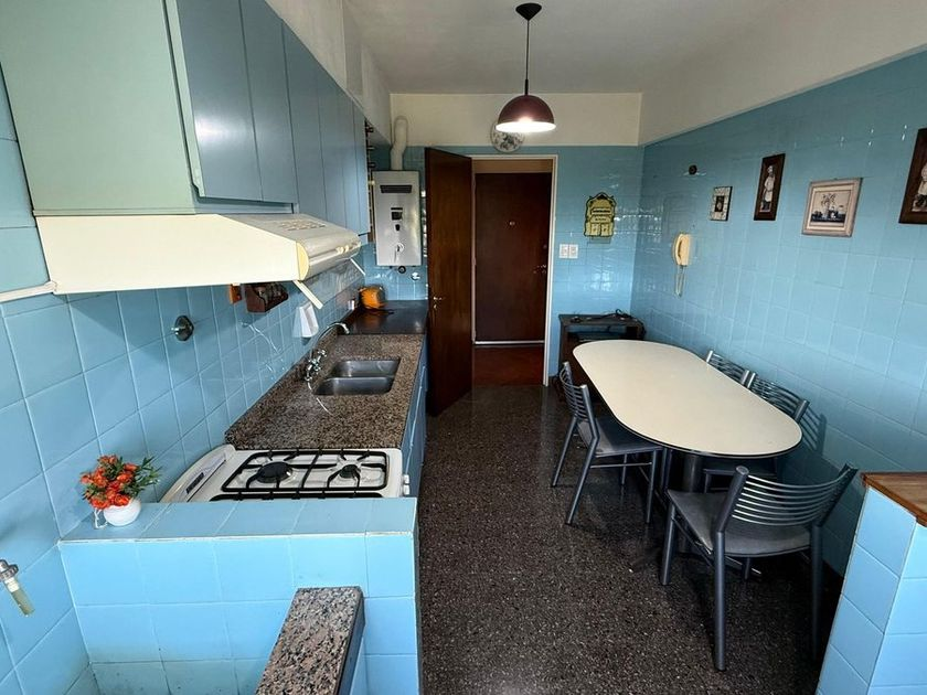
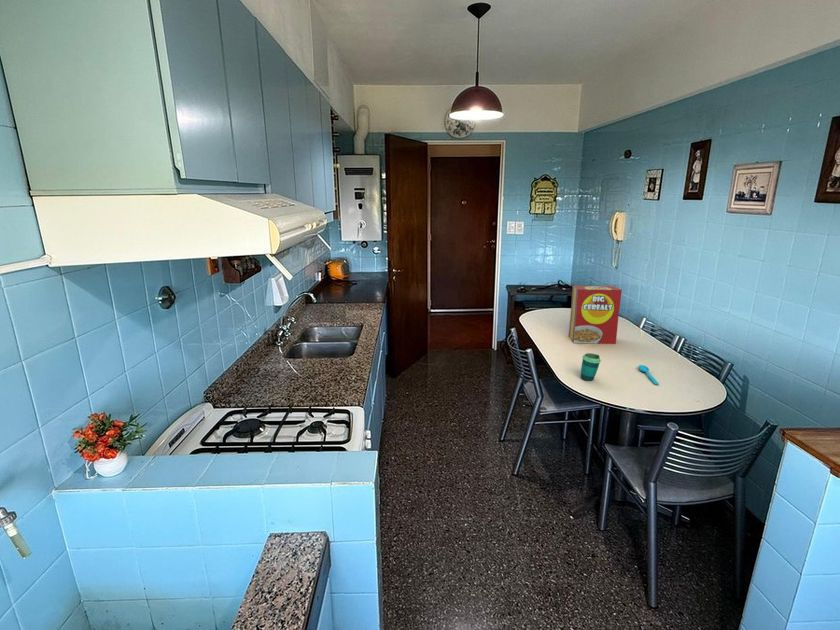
+ cereal box [568,285,623,345]
+ spoon [638,364,660,386]
+ cup [580,352,602,382]
